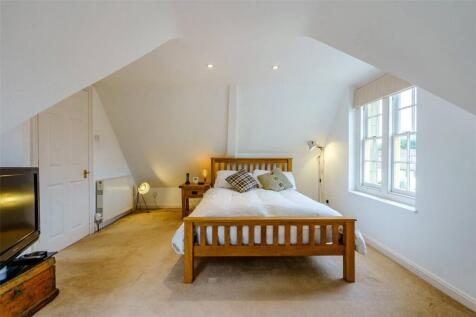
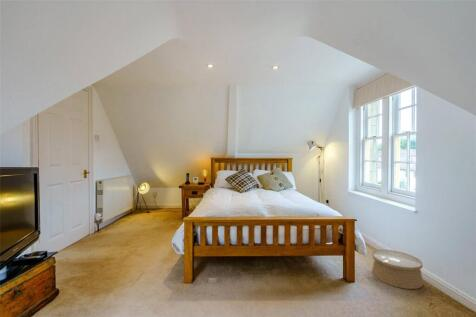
+ woven basket [371,249,424,290]
